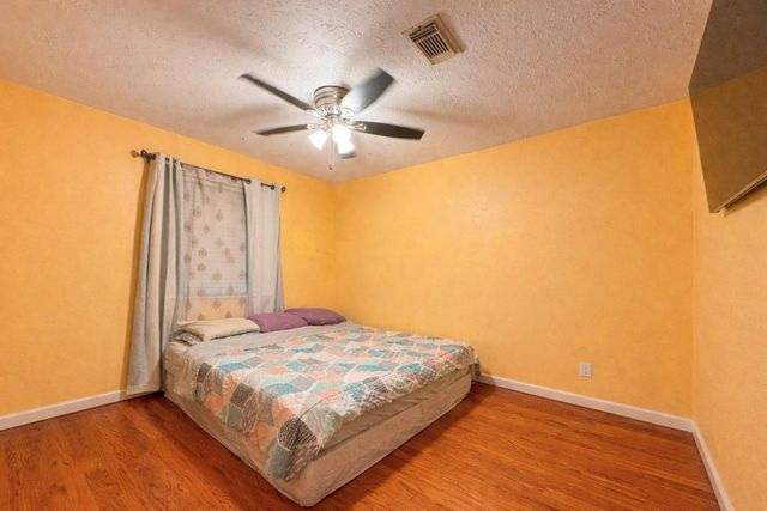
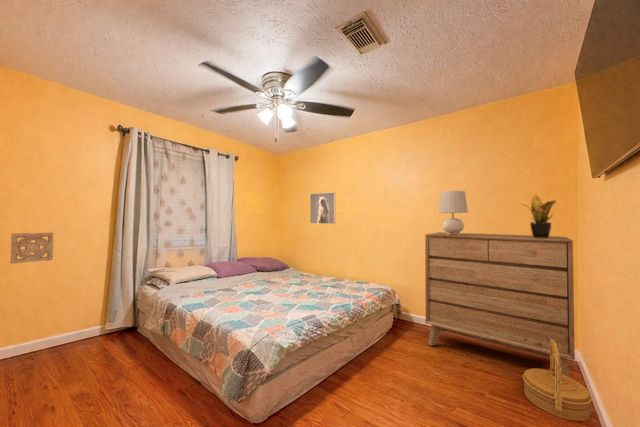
+ table lamp [437,190,469,235]
+ basket [522,339,593,422]
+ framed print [309,191,336,225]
+ dresser [424,231,576,378]
+ wall ornament [9,232,54,264]
+ potted plant [521,194,558,239]
